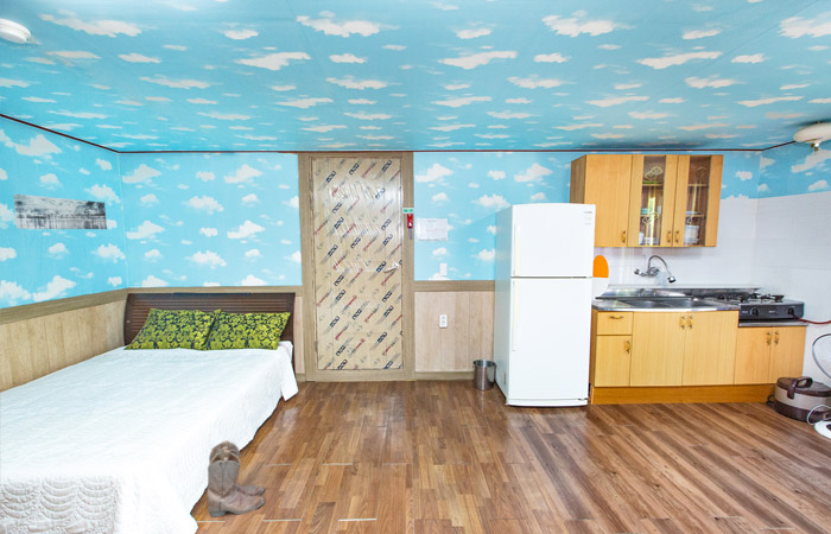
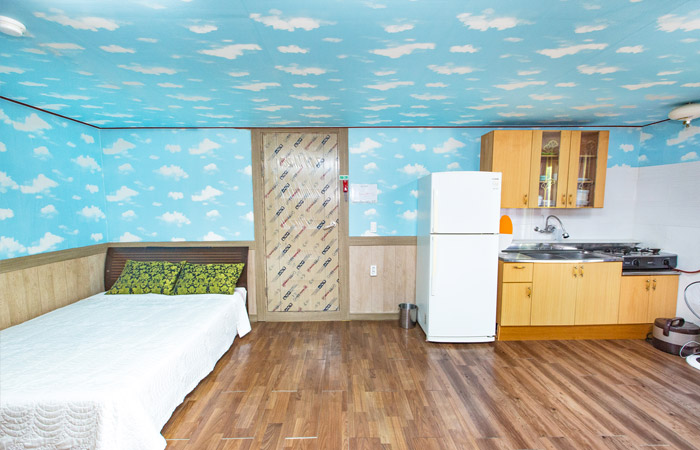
- boots [207,439,266,517]
- wall art [12,193,108,230]
